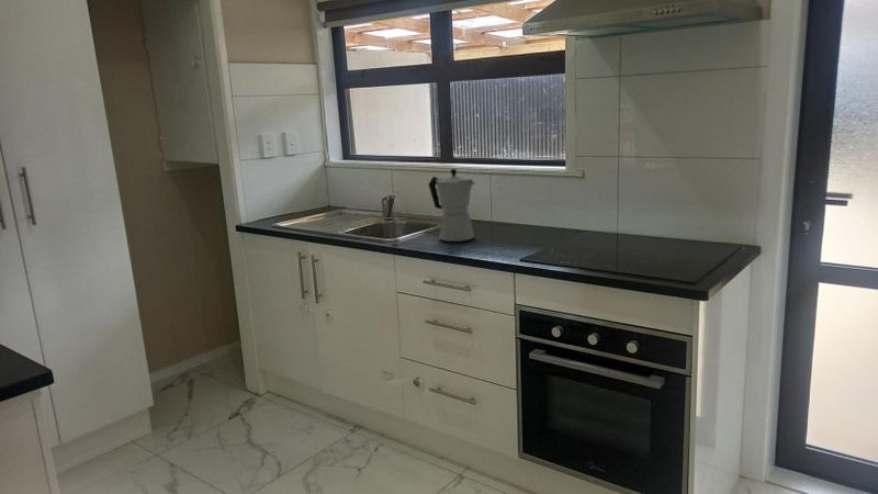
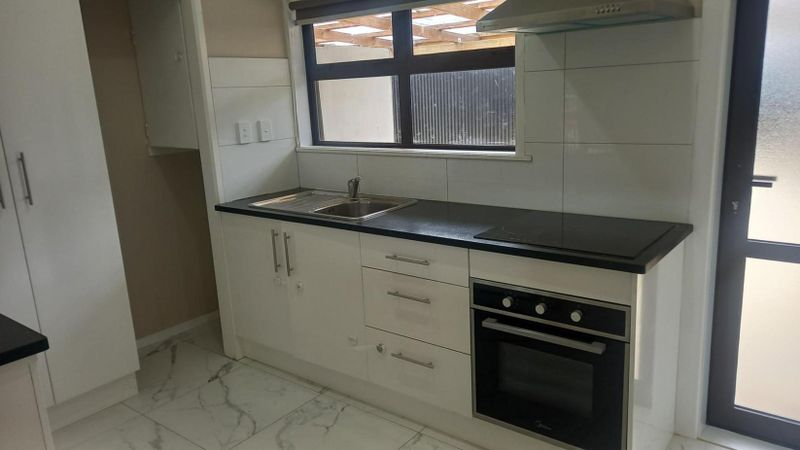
- moka pot [428,168,476,243]
